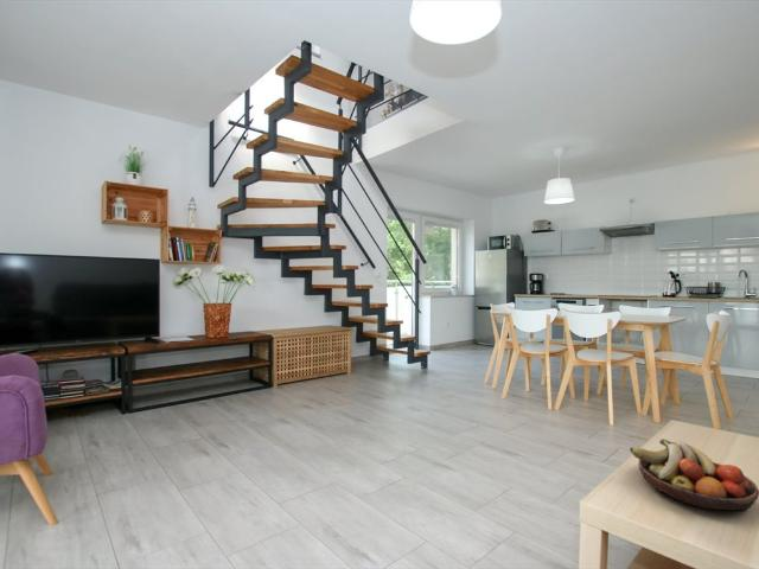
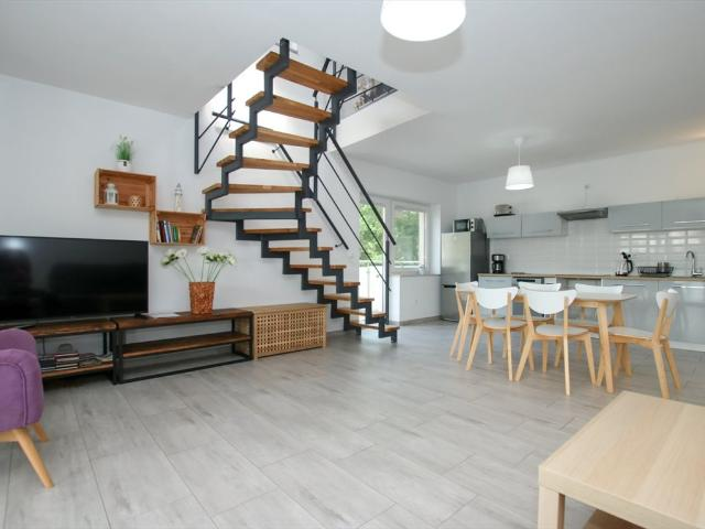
- fruit bowl [629,437,759,512]
